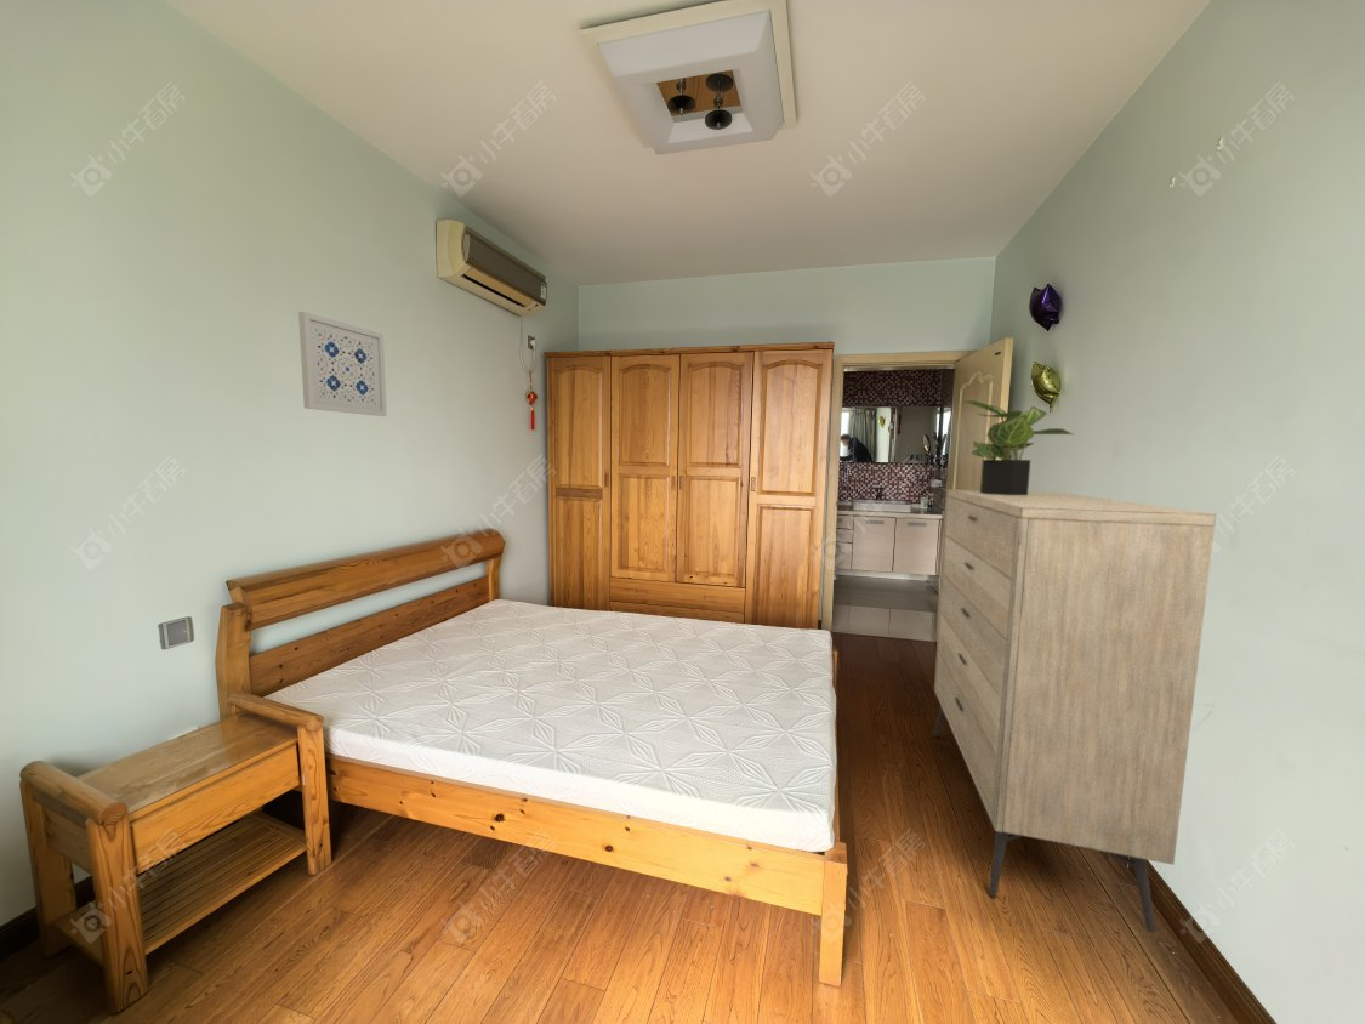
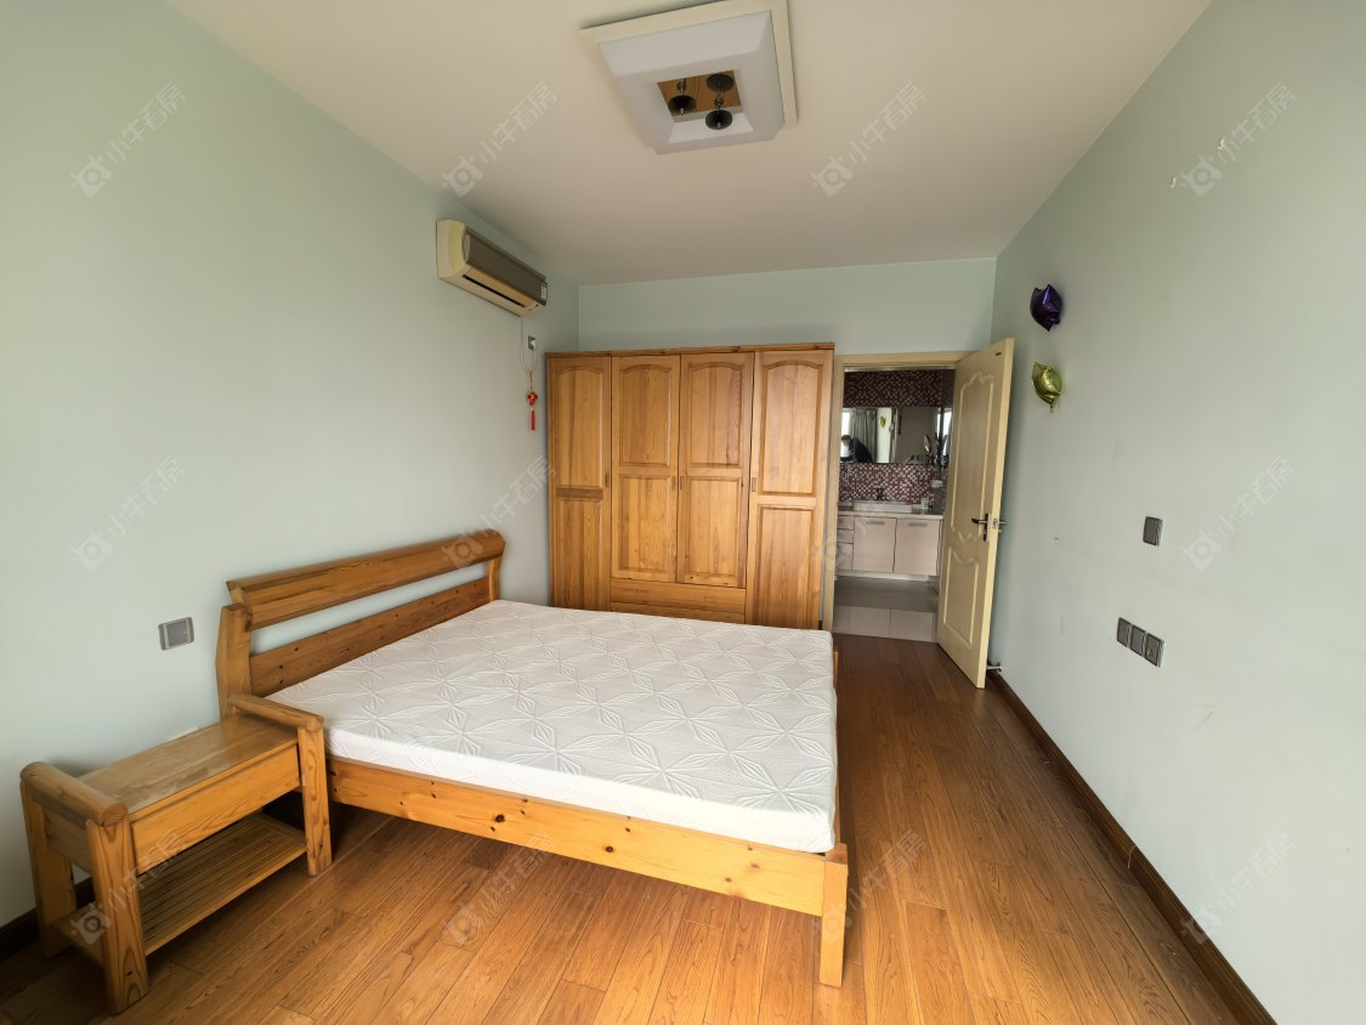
- wall art [297,311,388,417]
- dresser [932,488,1217,934]
- potted plant [961,399,1074,495]
